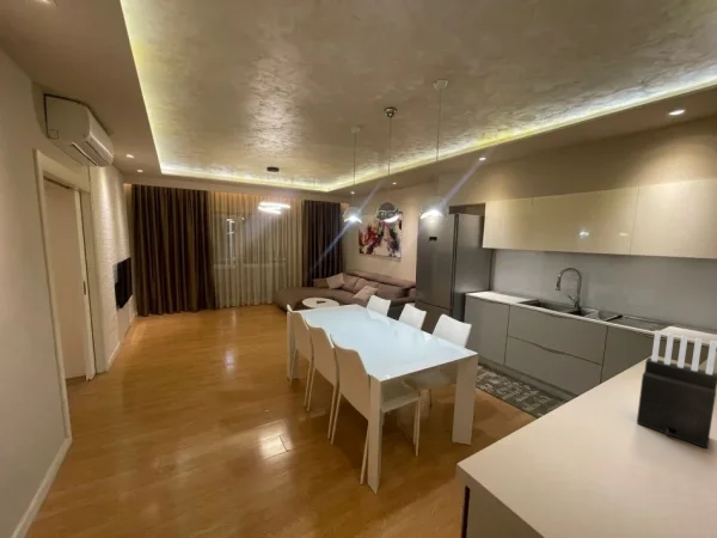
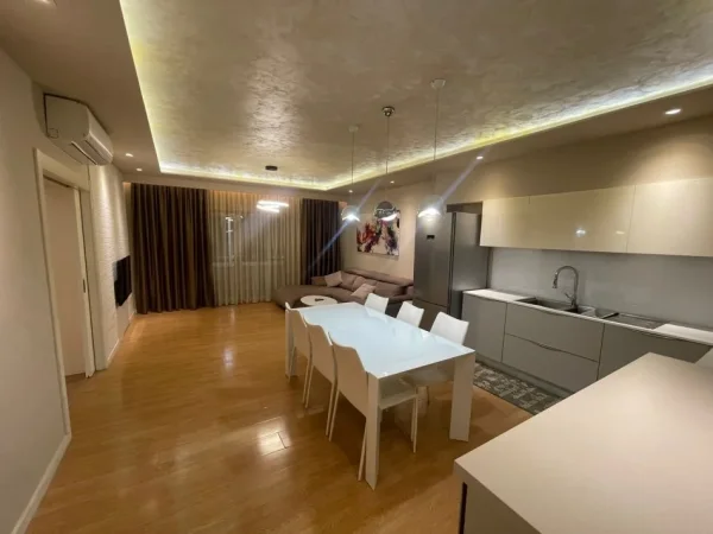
- knife block [636,329,717,450]
